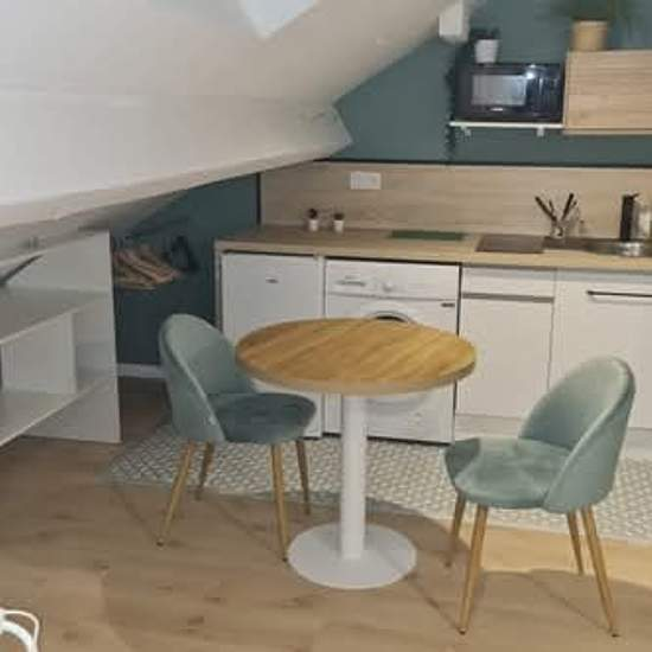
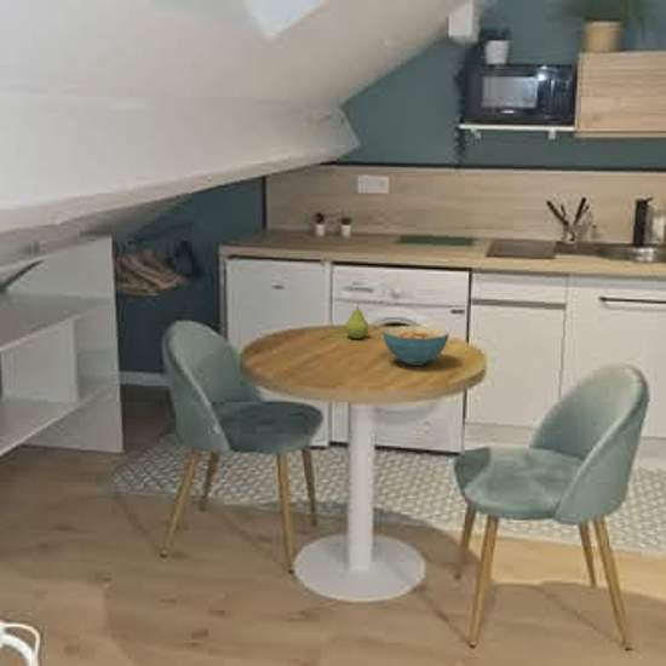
+ fruit [344,304,369,340]
+ cereal bowl [381,325,450,367]
